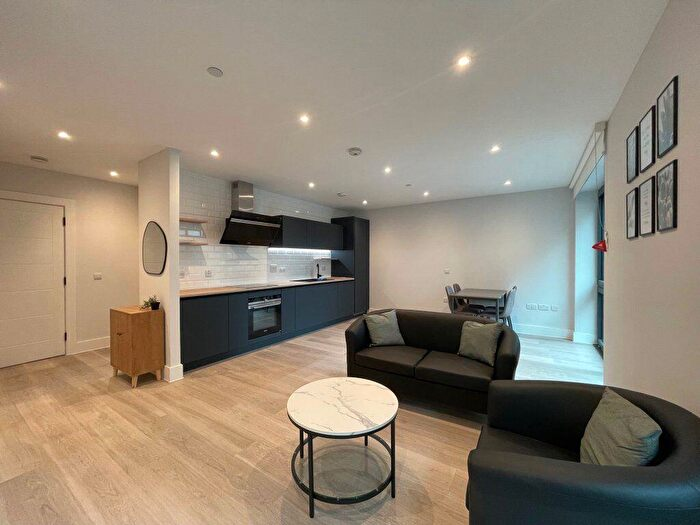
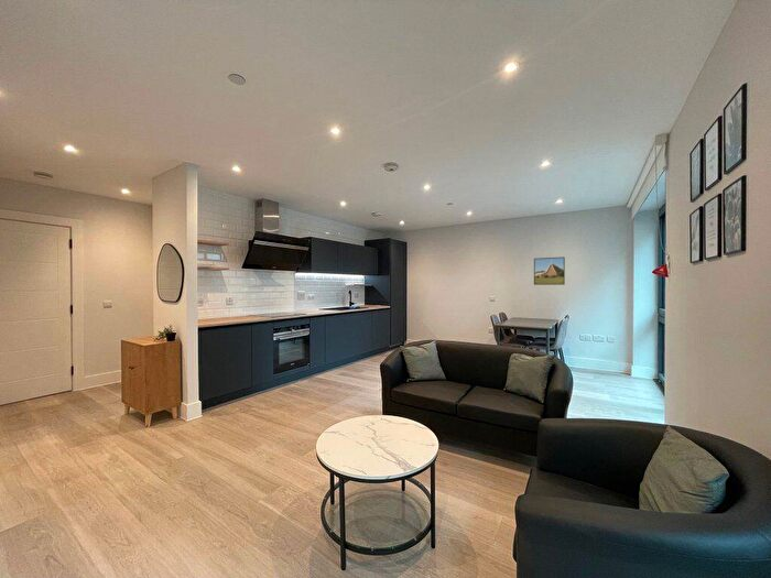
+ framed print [533,255,566,286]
